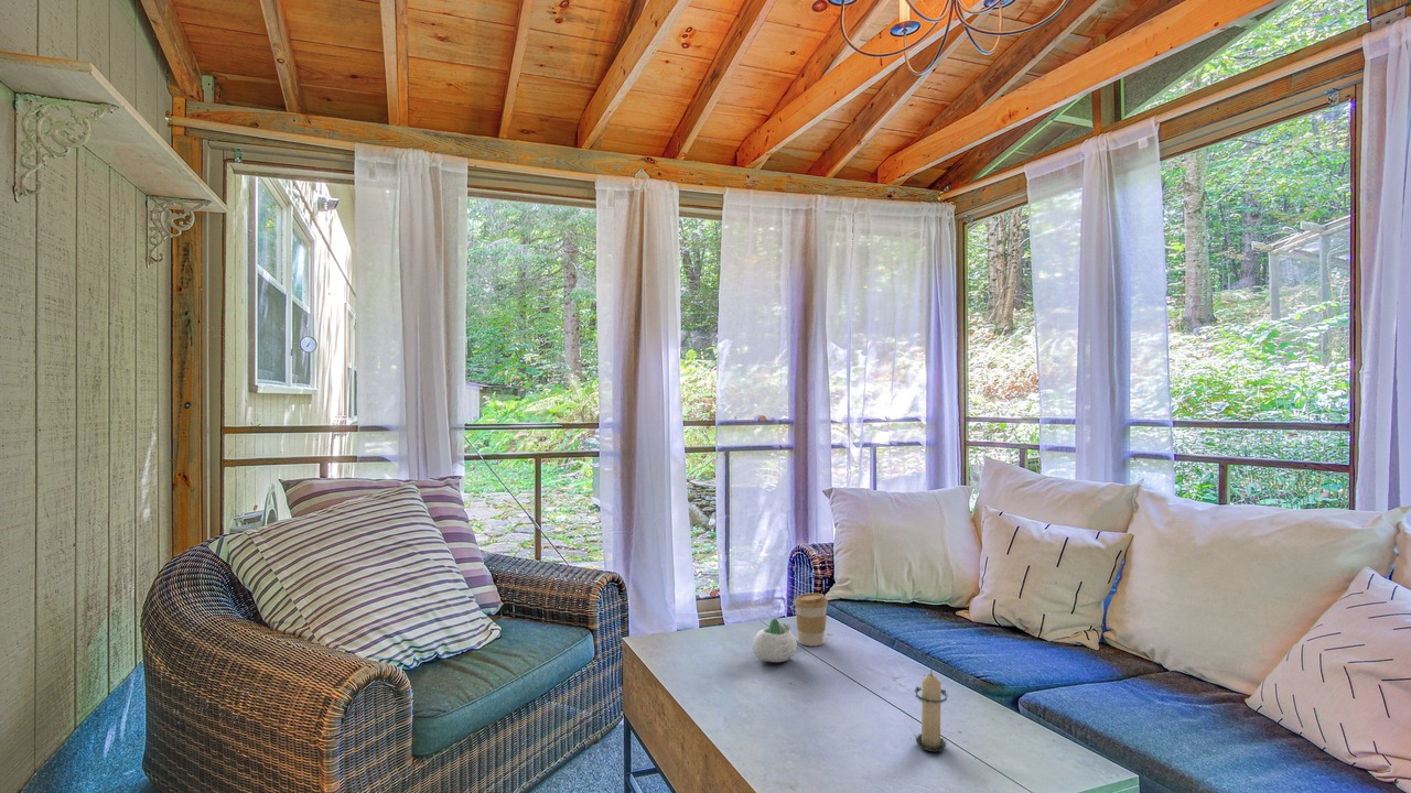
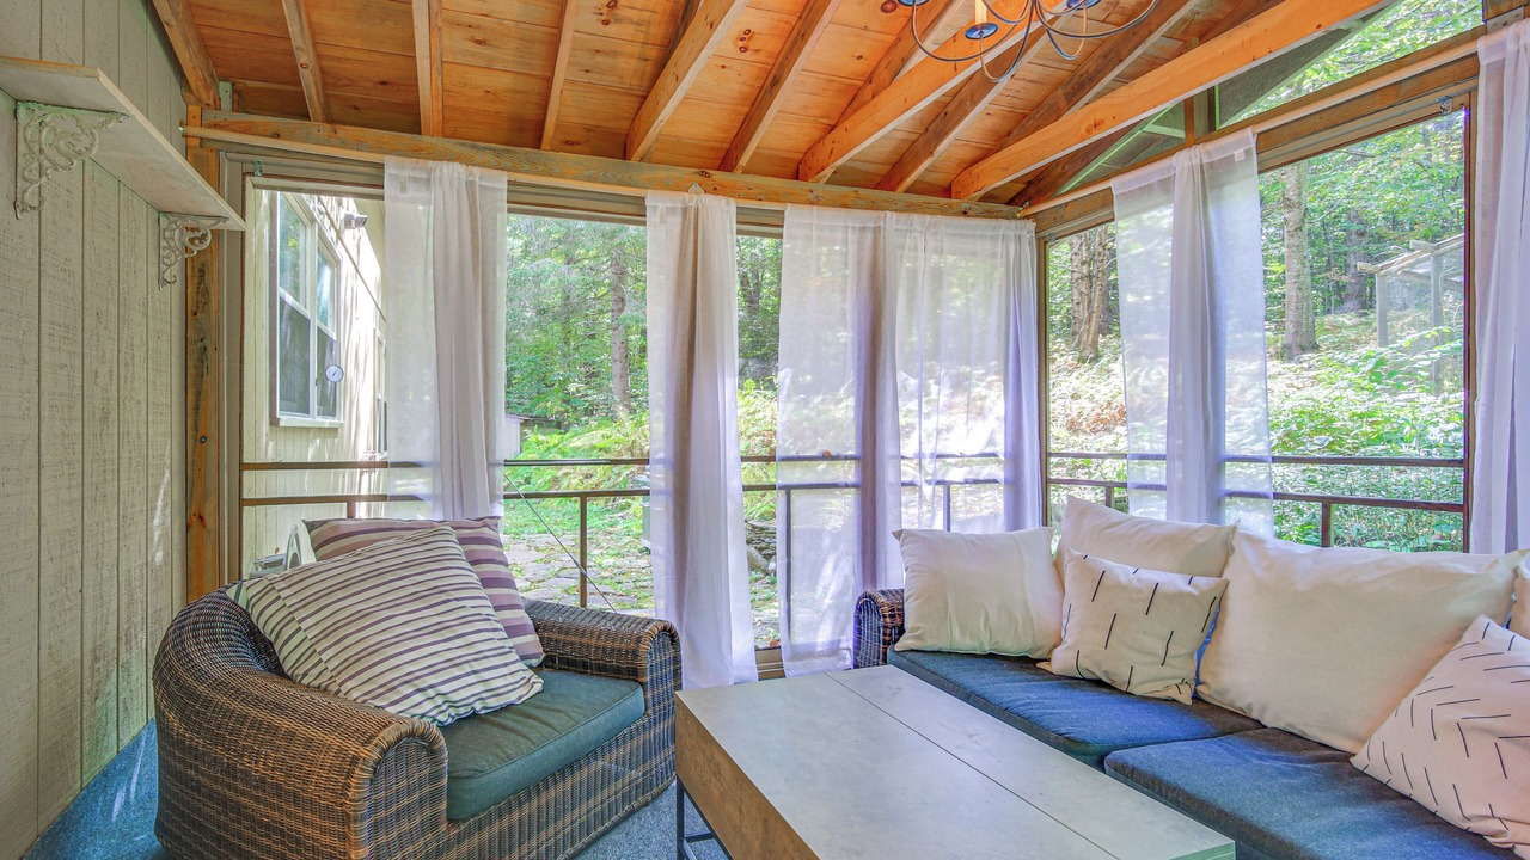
- candle [913,669,949,752]
- coffee cup [793,593,829,647]
- succulent planter [752,617,798,663]
